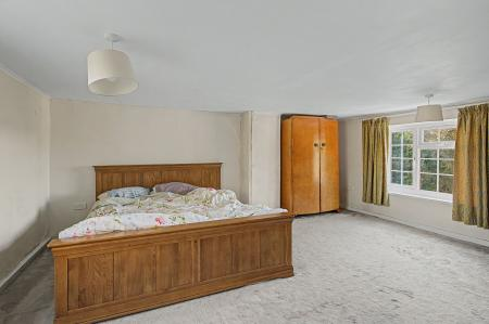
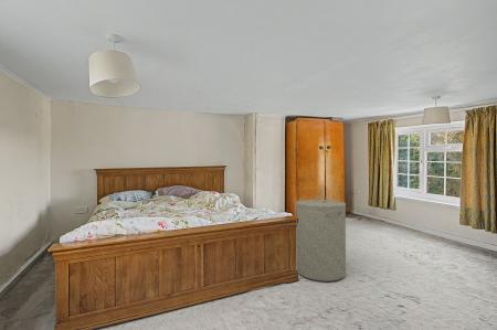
+ laundry hamper [295,191,347,283]
